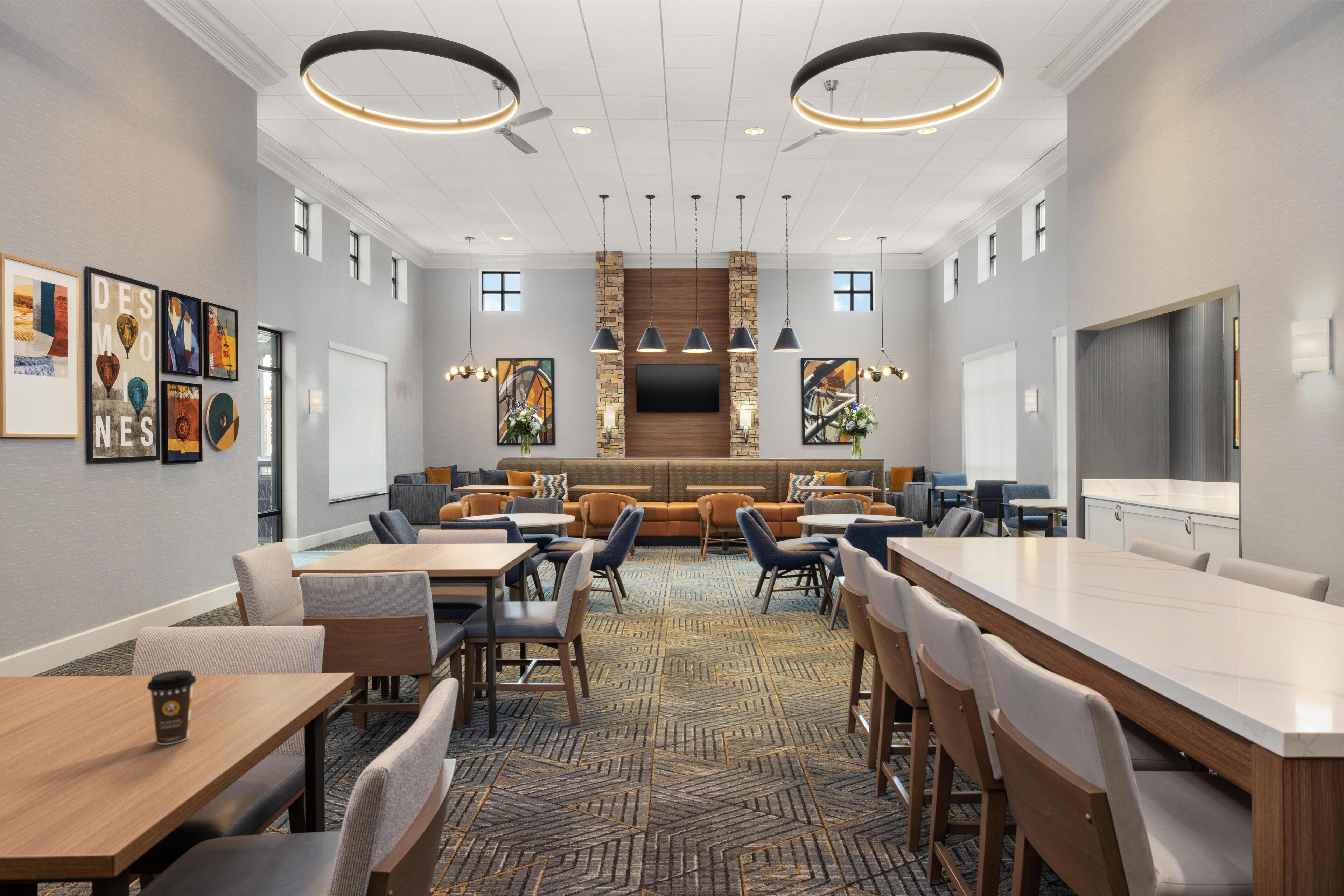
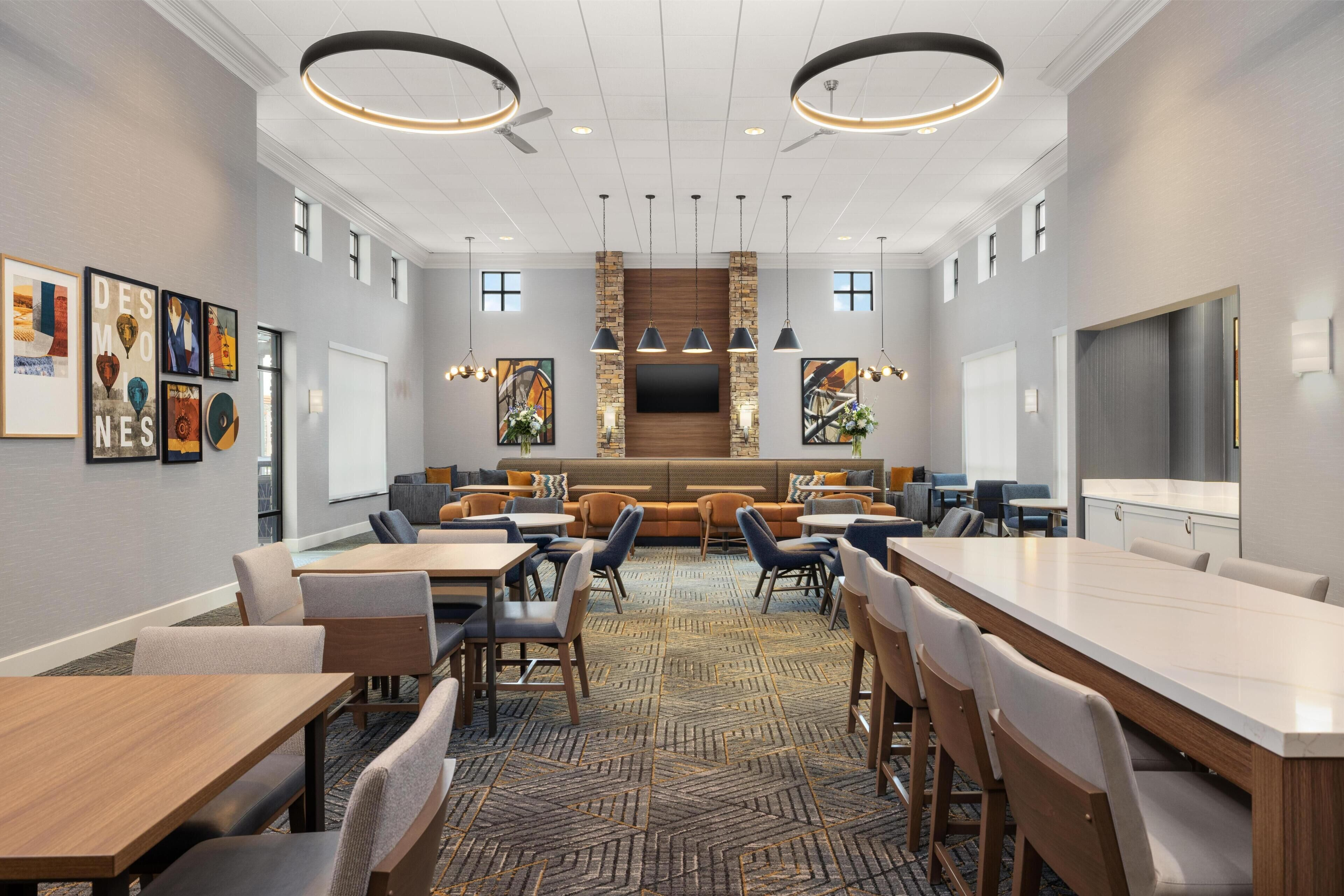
- coffee cup [147,670,197,745]
